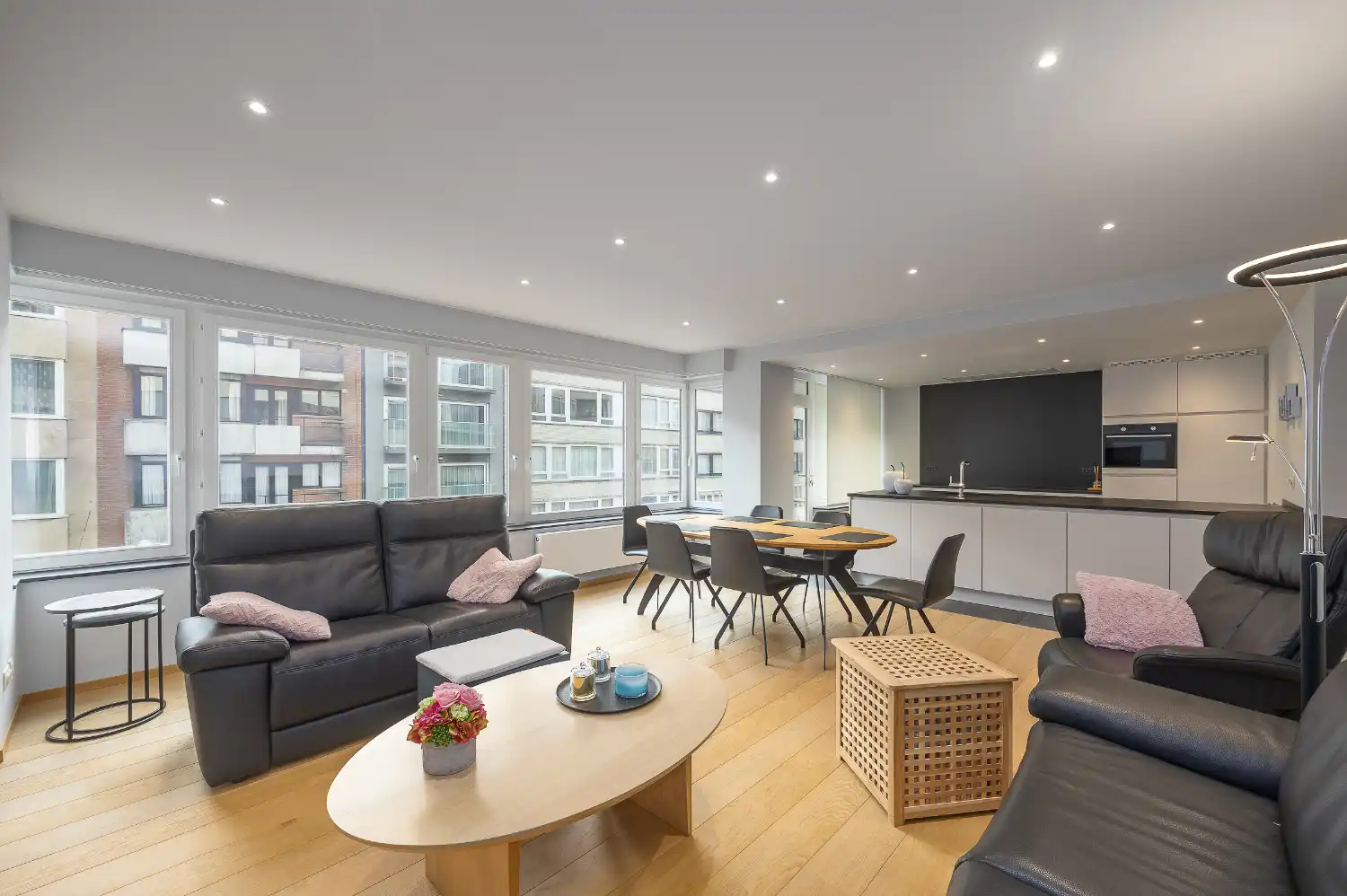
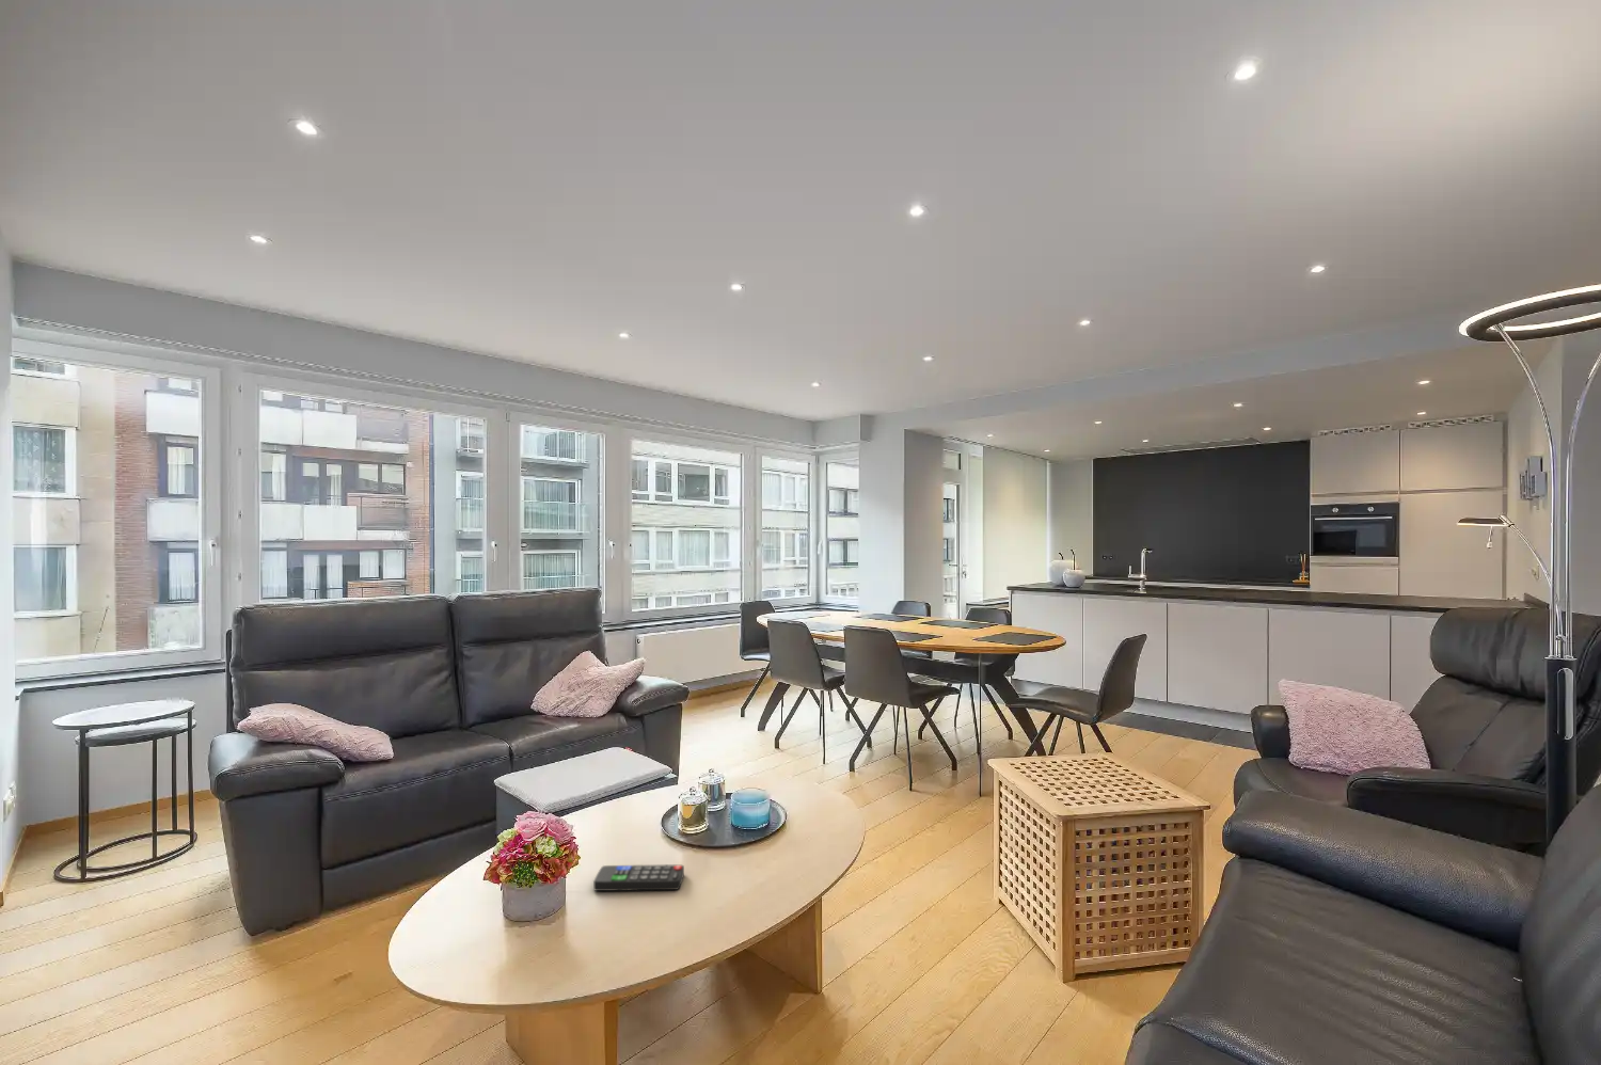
+ remote control [592,864,686,893]
